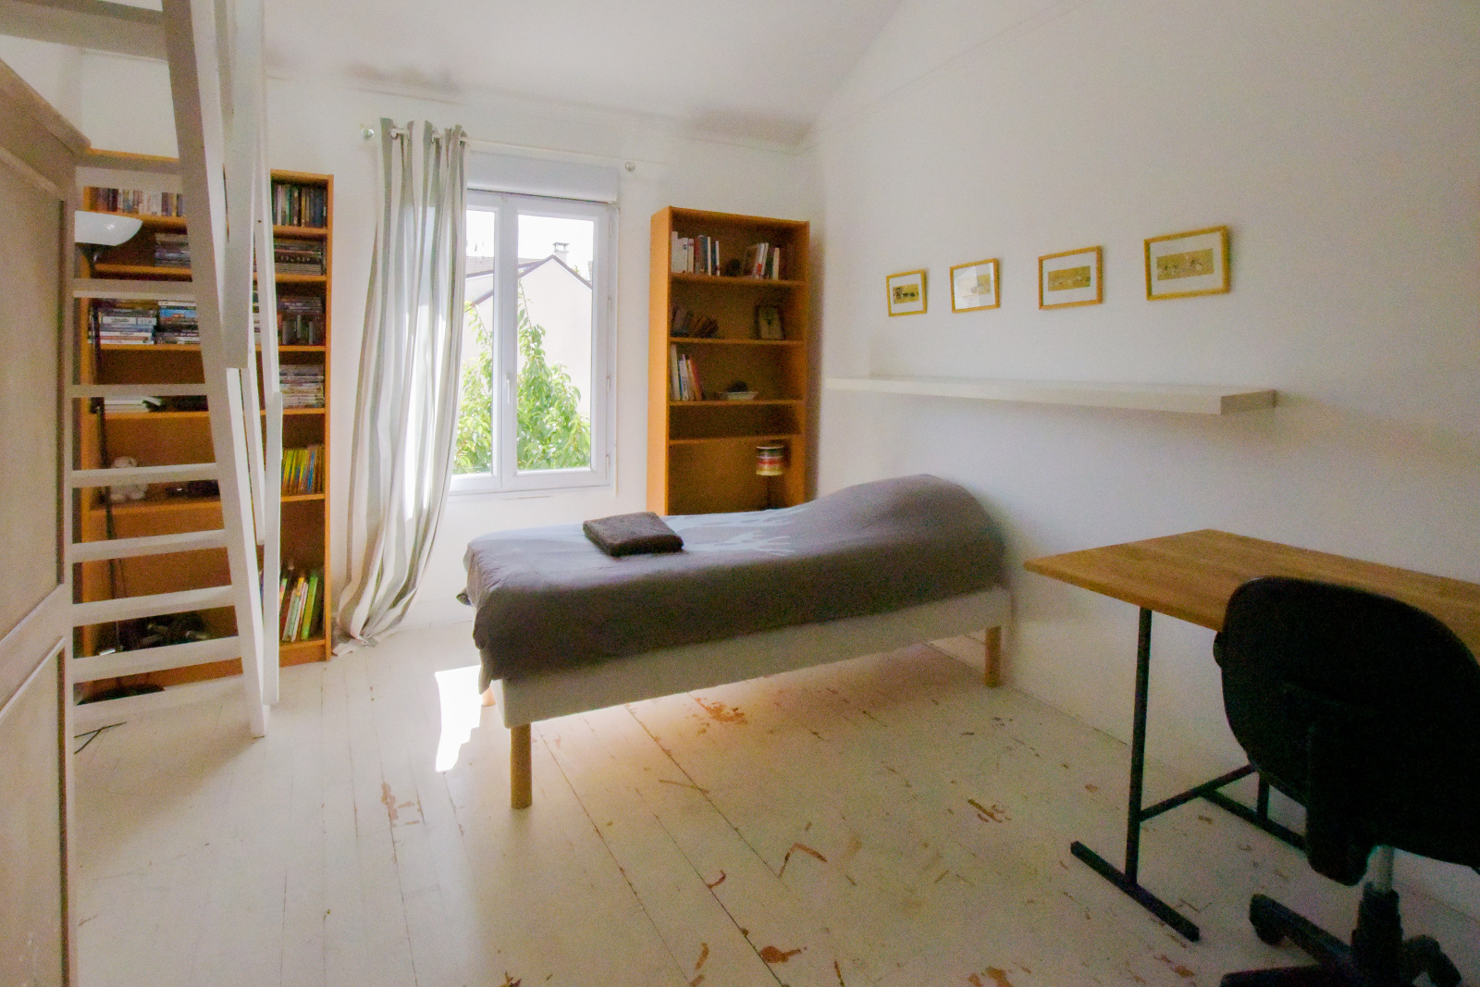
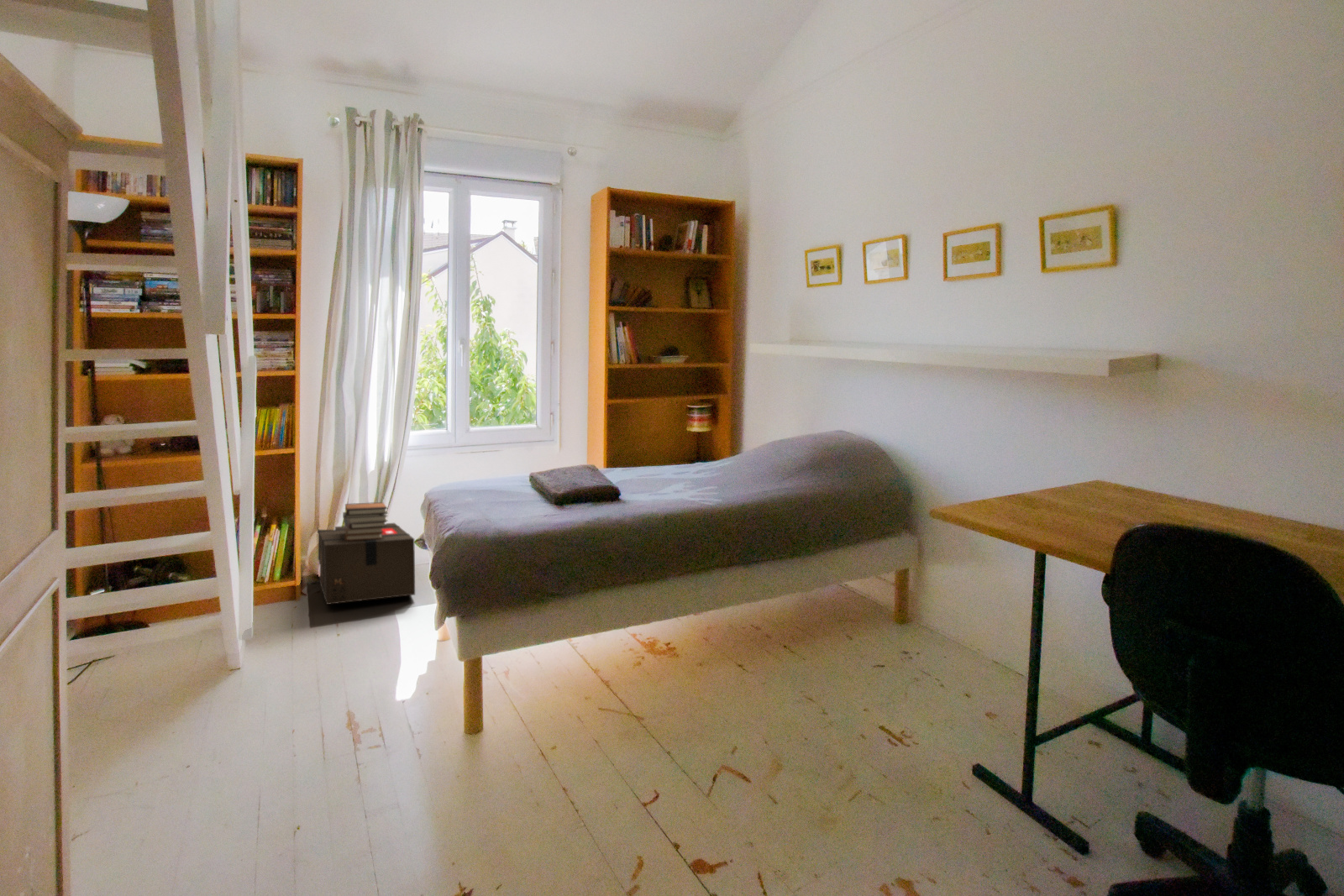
+ cardboard box [317,522,416,605]
+ book stack [342,501,389,541]
